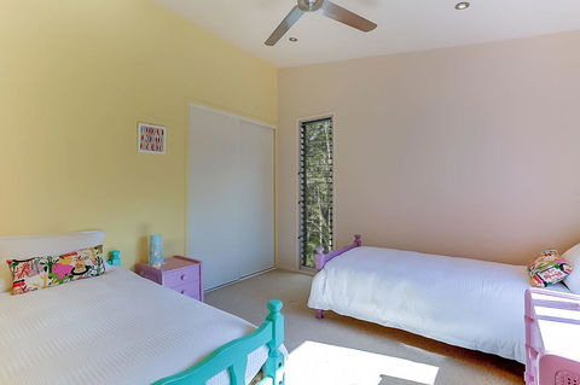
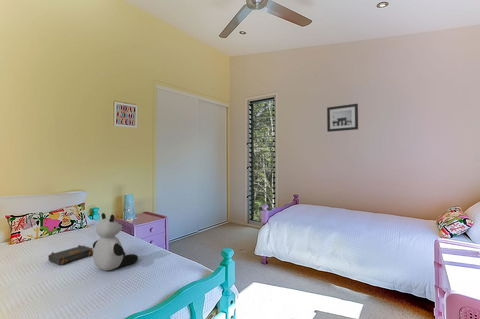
+ stuffed animal [92,212,139,272]
+ wall art [326,103,359,133]
+ book [47,244,94,266]
